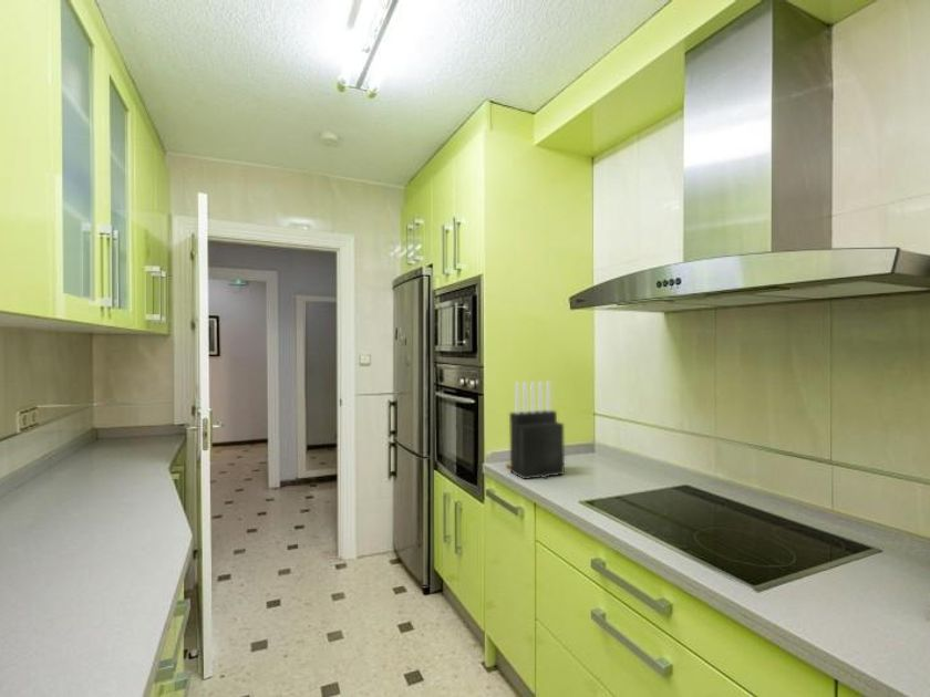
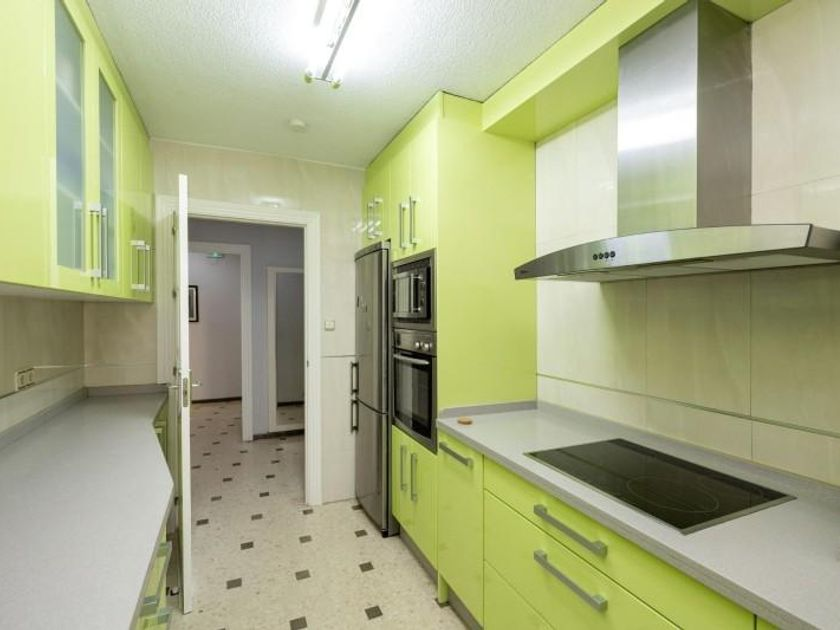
- knife block [508,381,566,480]
